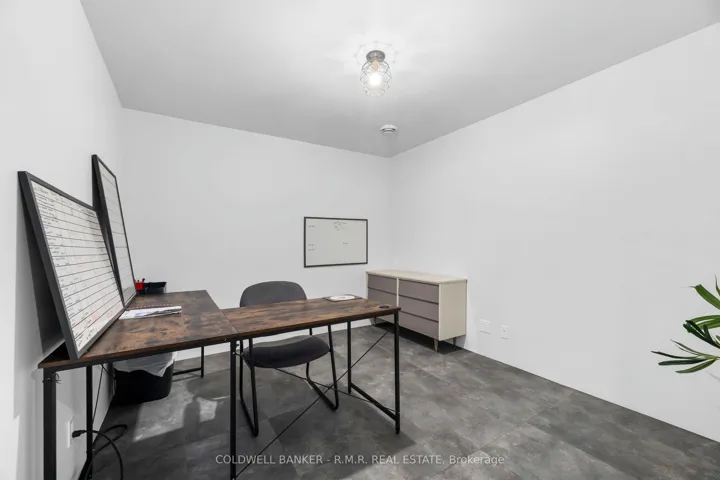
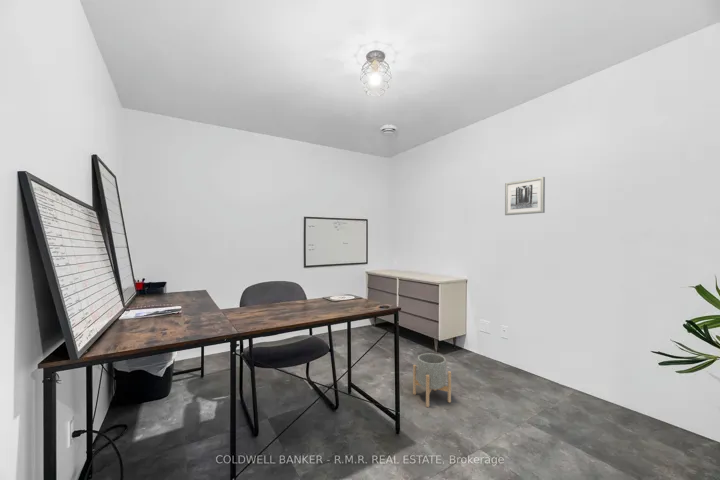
+ planter [412,352,452,408]
+ wall art [504,176,546,216]
